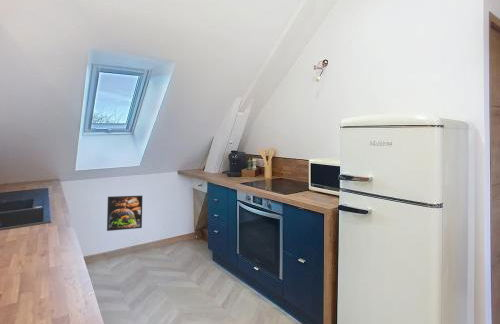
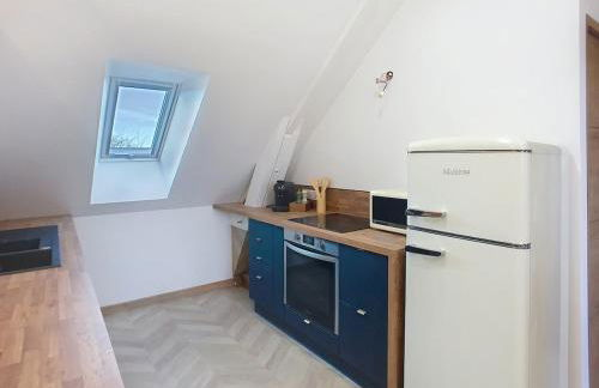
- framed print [106,195,143,232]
